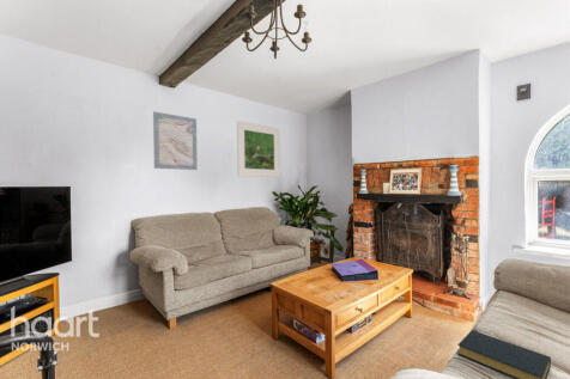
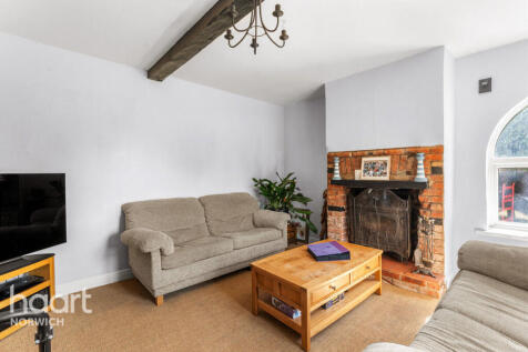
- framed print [236,120,281,178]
- wall art [152,110,199,171]
- hardback book [456,329,552,379]
